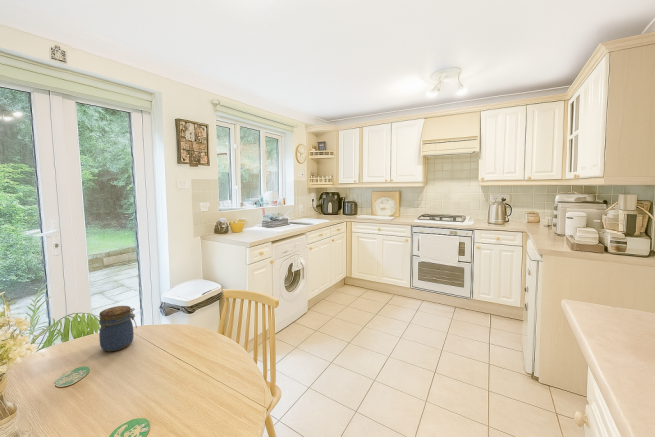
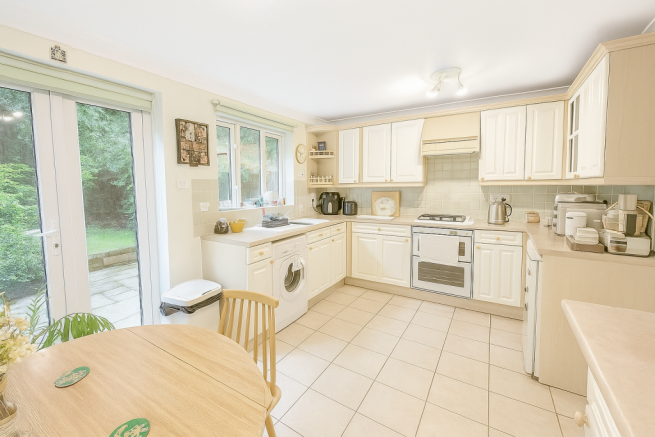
- jar [98,305,138,352]
